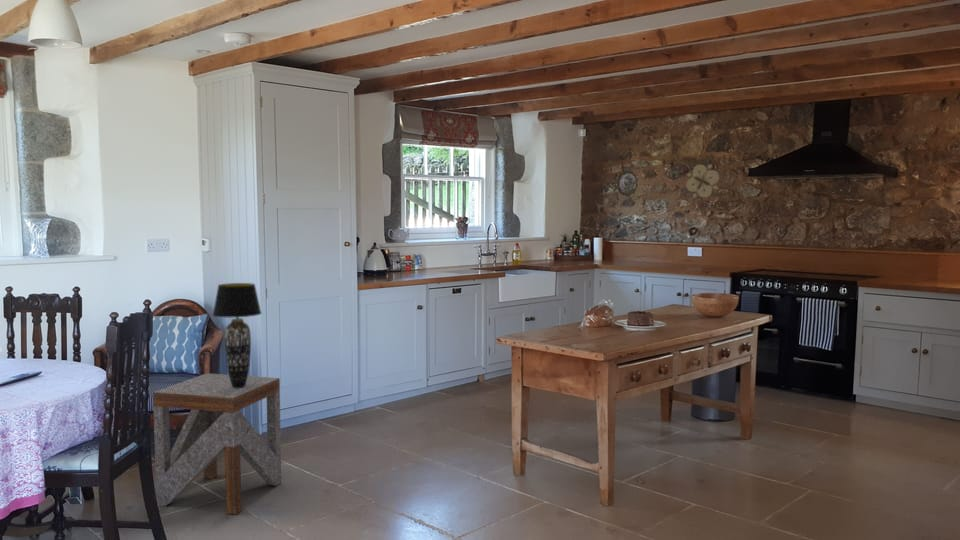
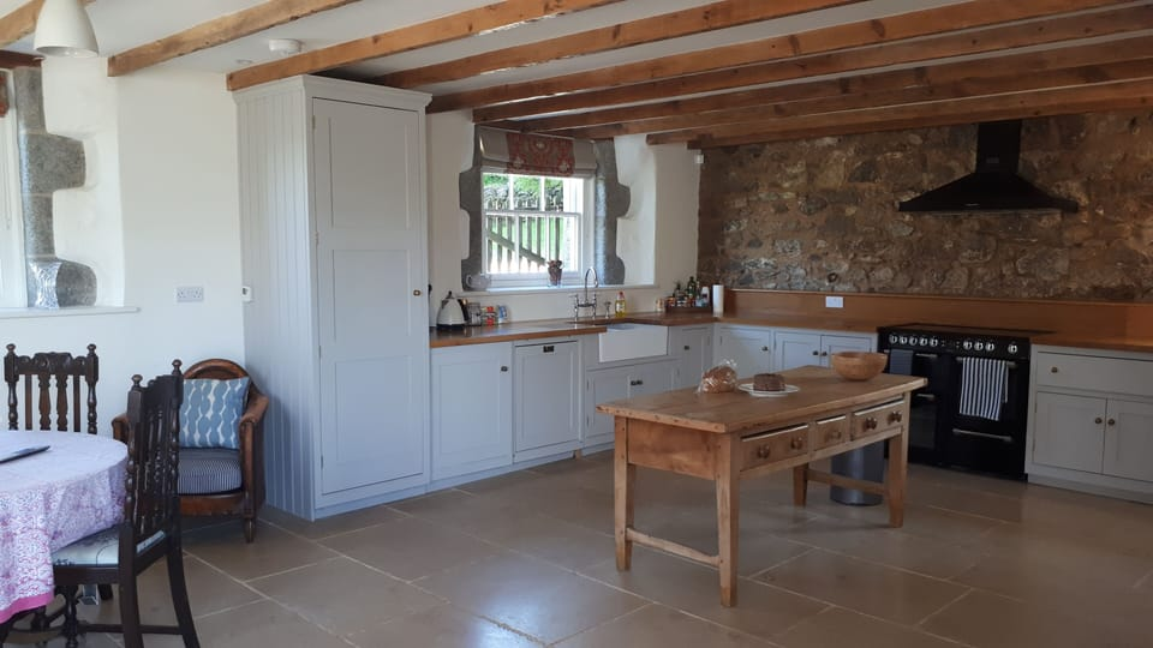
- wall ornament [685,163,720,199]
- table lamp [212,282,263,388]
- side table [152,372,282,516]
- decorative plate [616,170,638,197]
